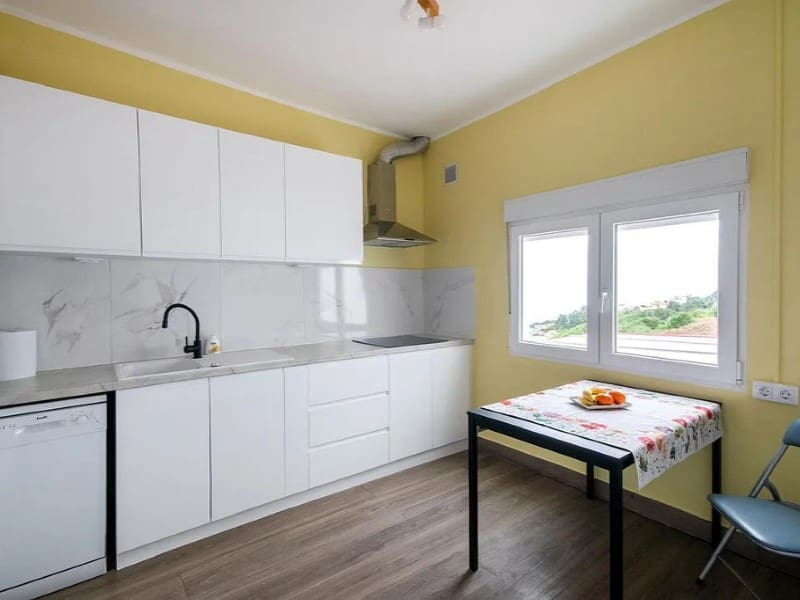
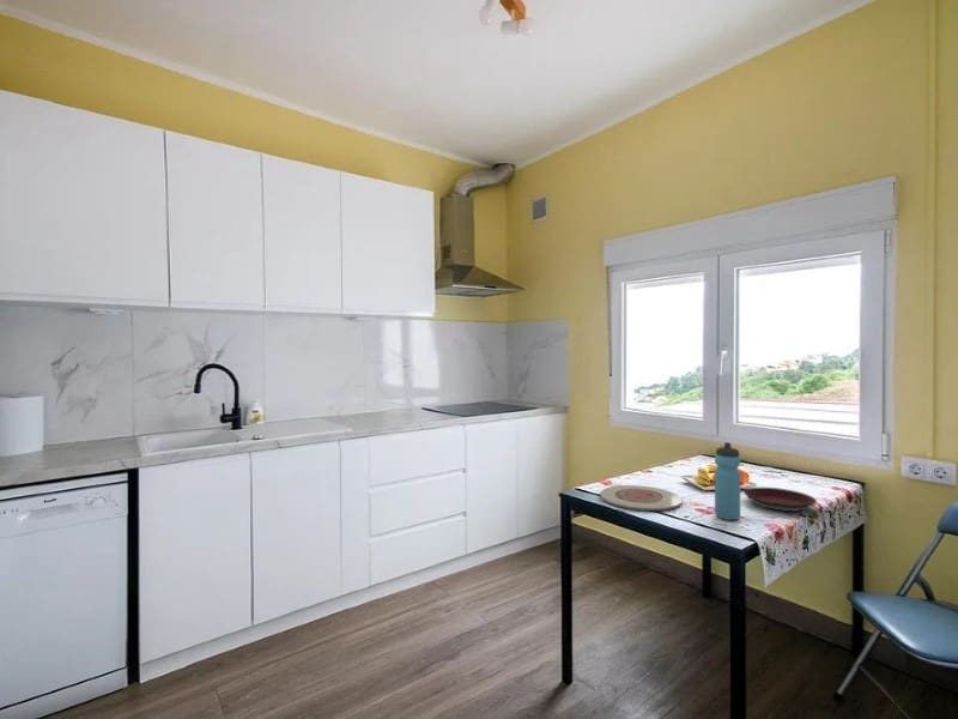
+ water bottle [714,441,741,521]
+ plate [599,484,683,512]
+ plate [742,487,818,513]
